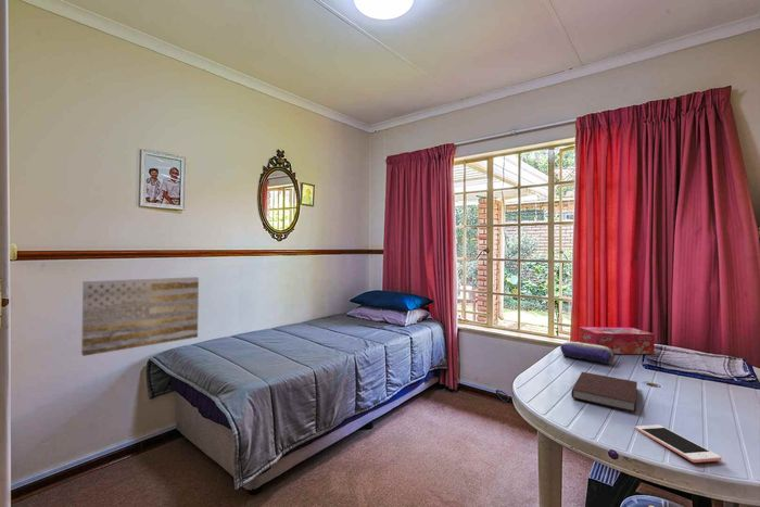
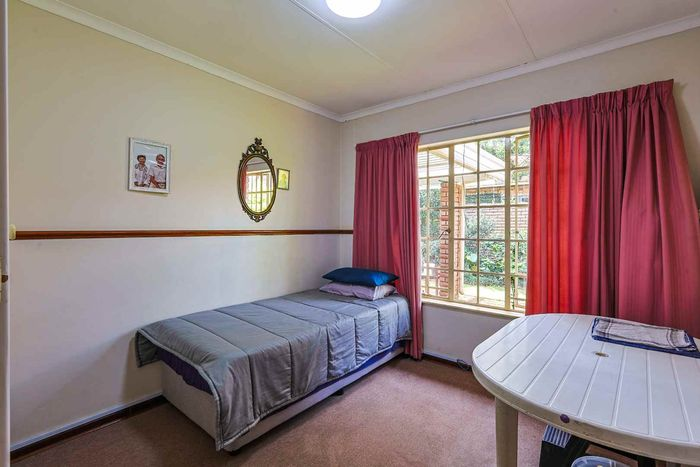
- tissue box [578,326,656,355]
- notebook [570,371,638,413]
- cell phone [634,423,722,464]
- pencil case [559,341,616,365]
- wall art [80,276,200,357]
